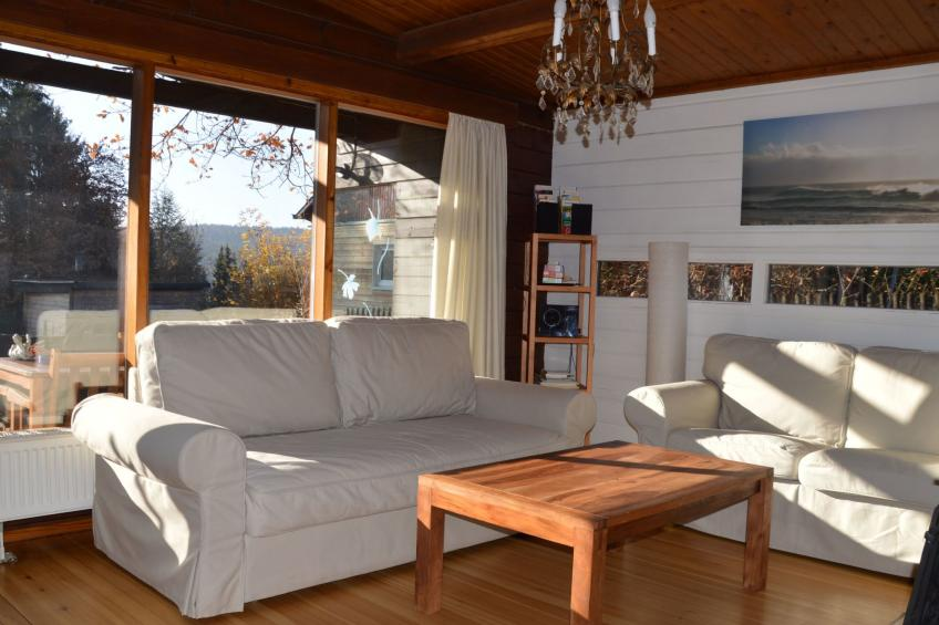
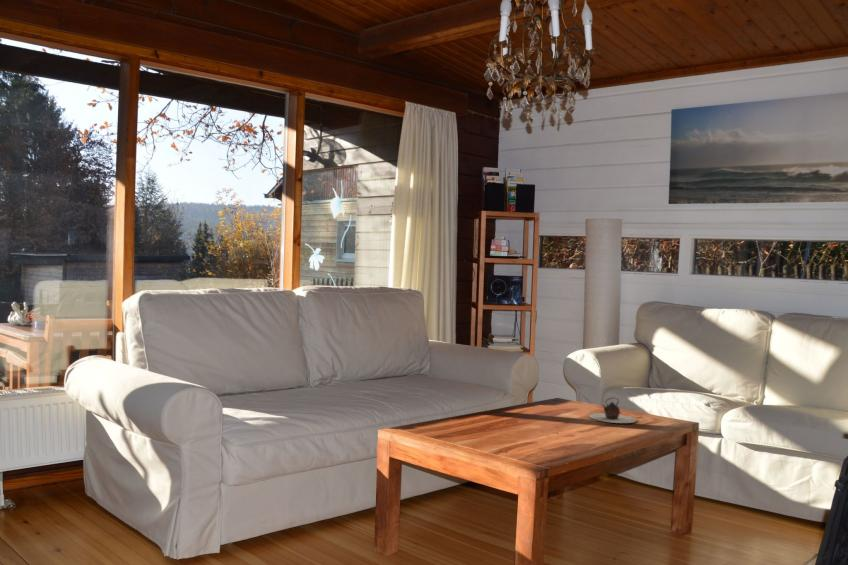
+ teapot [588,397,638,424]
